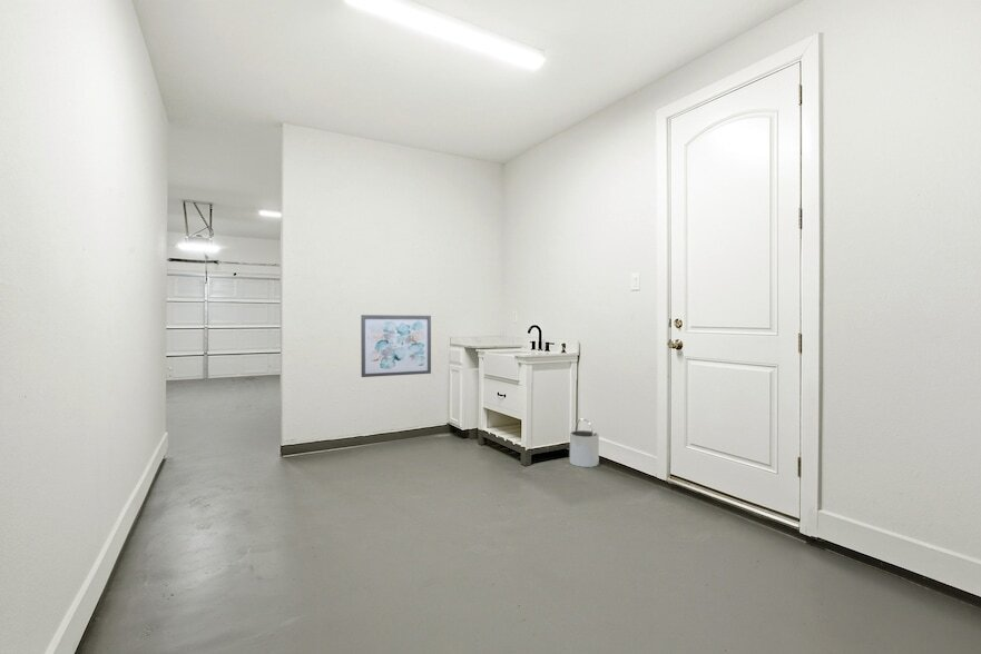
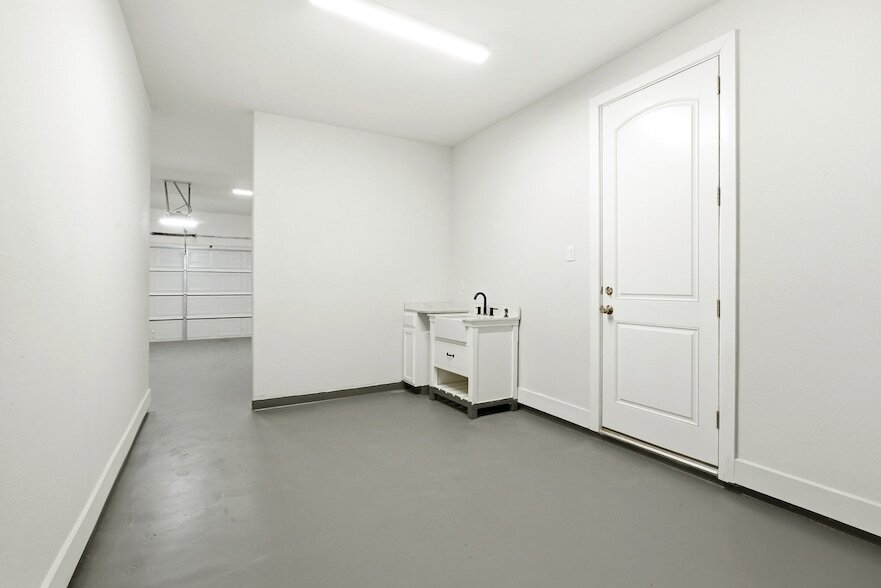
- wall art [360,314,432,378]
- bucket [569,417,600,468]
